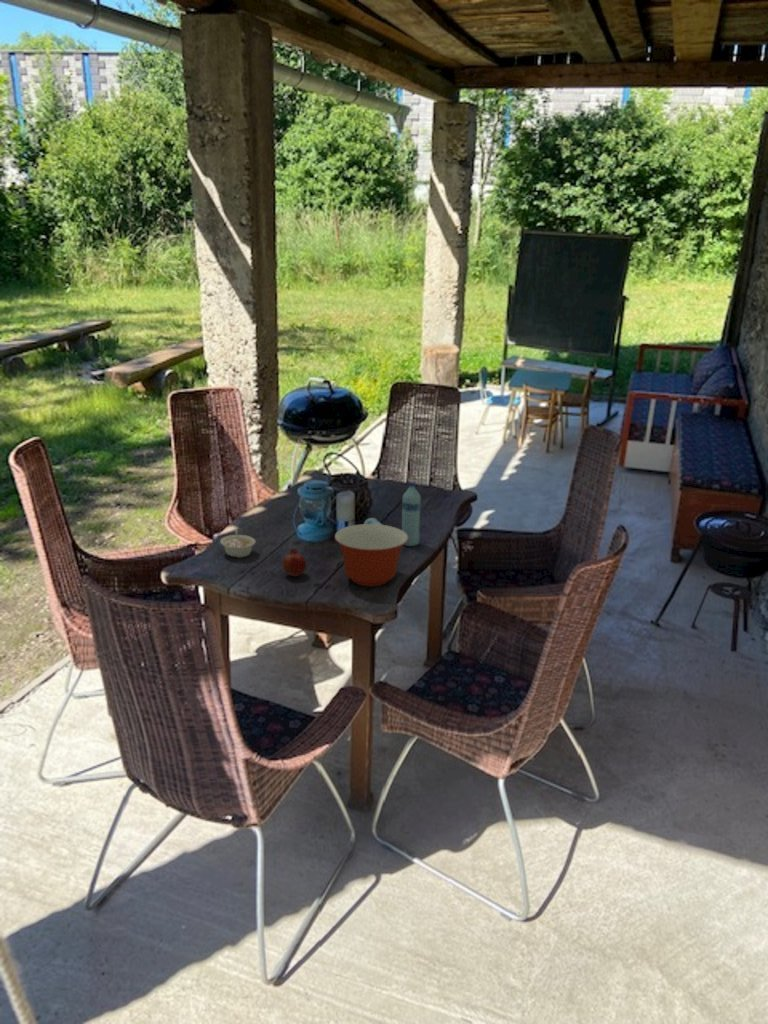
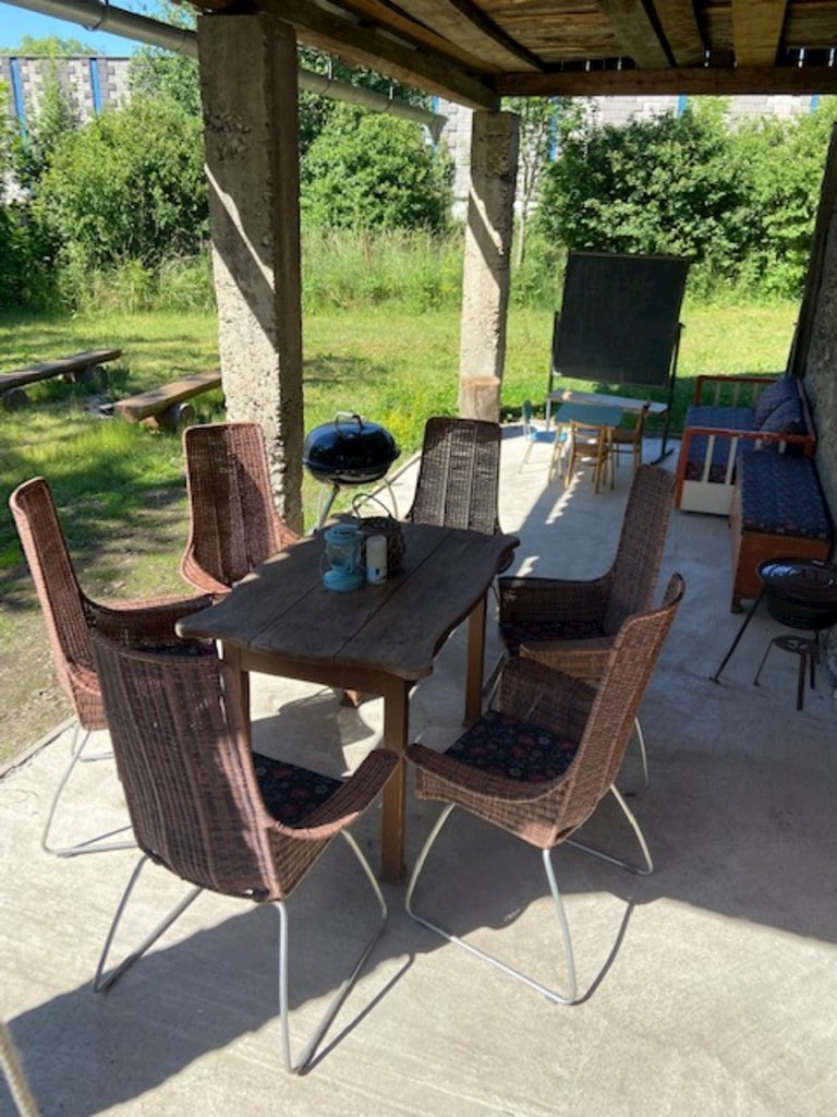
- water bottle [363,482,422,547]
- fruit [282,547,307,578]
- legume [219,529,257,558]
- mixing bowl [334,523,408,587]
